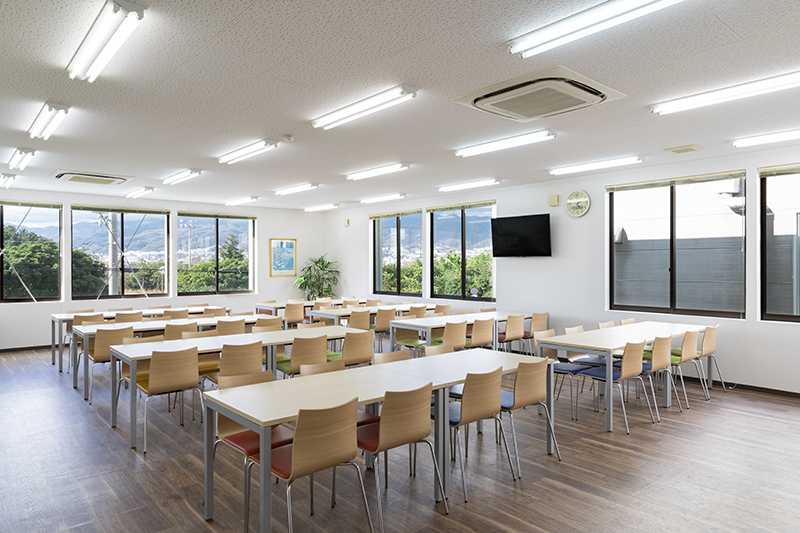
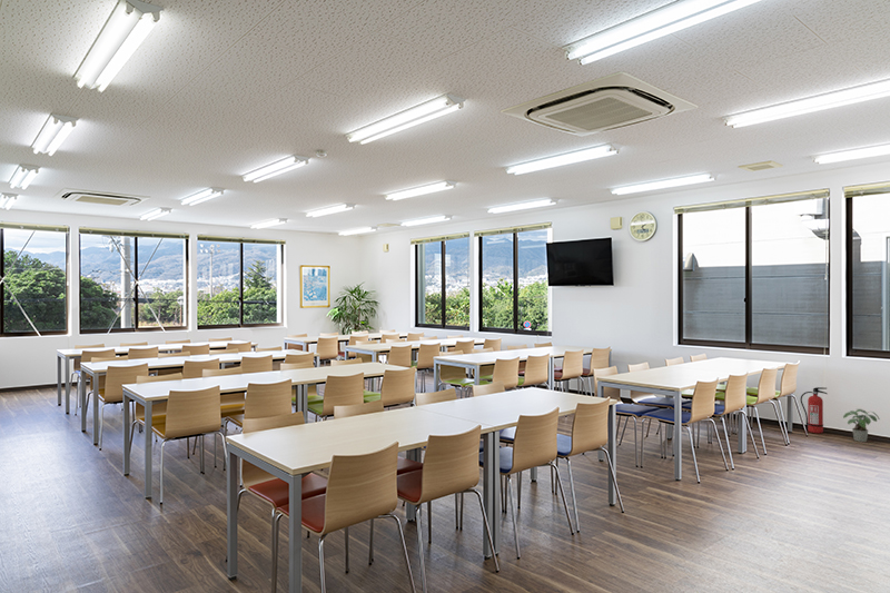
+ fire extinguisher [800,386,829,434]
+ potted plant [842,408,880,443]
